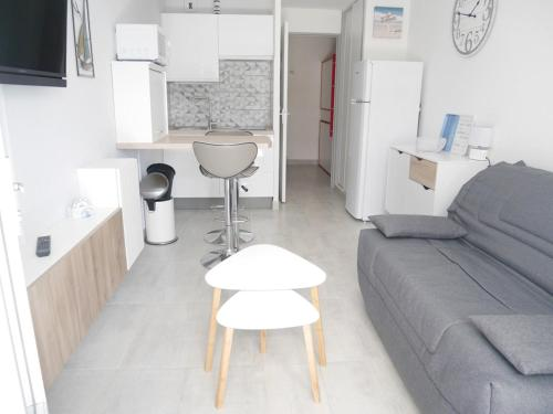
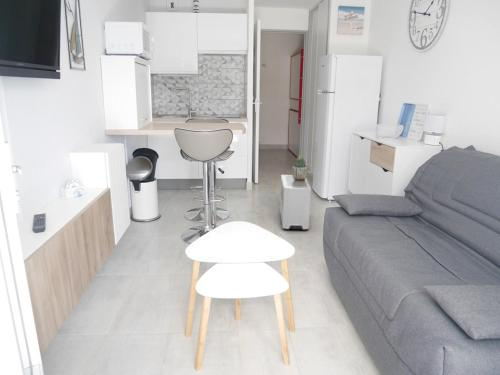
+ potted cactus [291,155,309,180]
+ air purifier [279,174,312,232]
